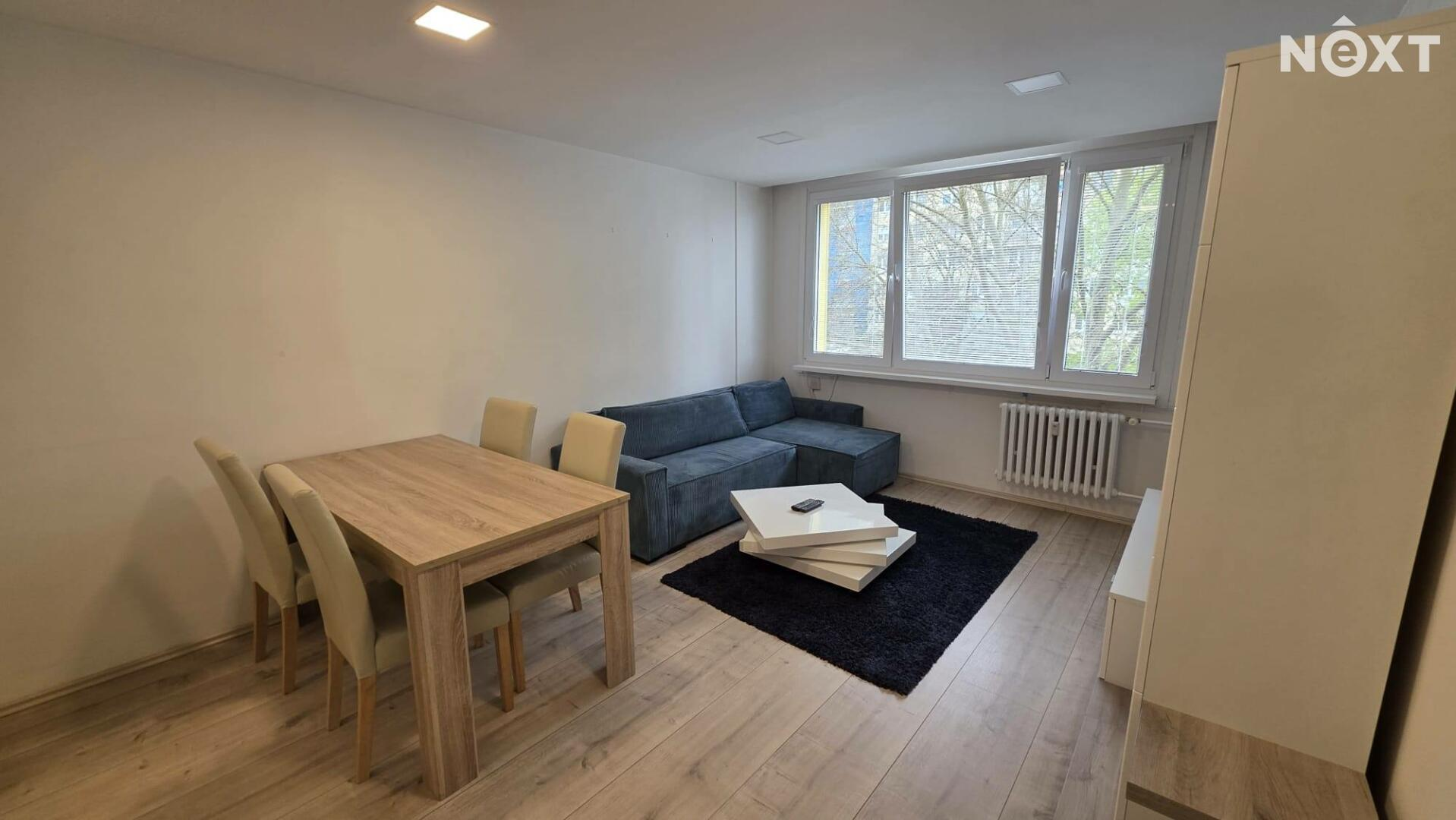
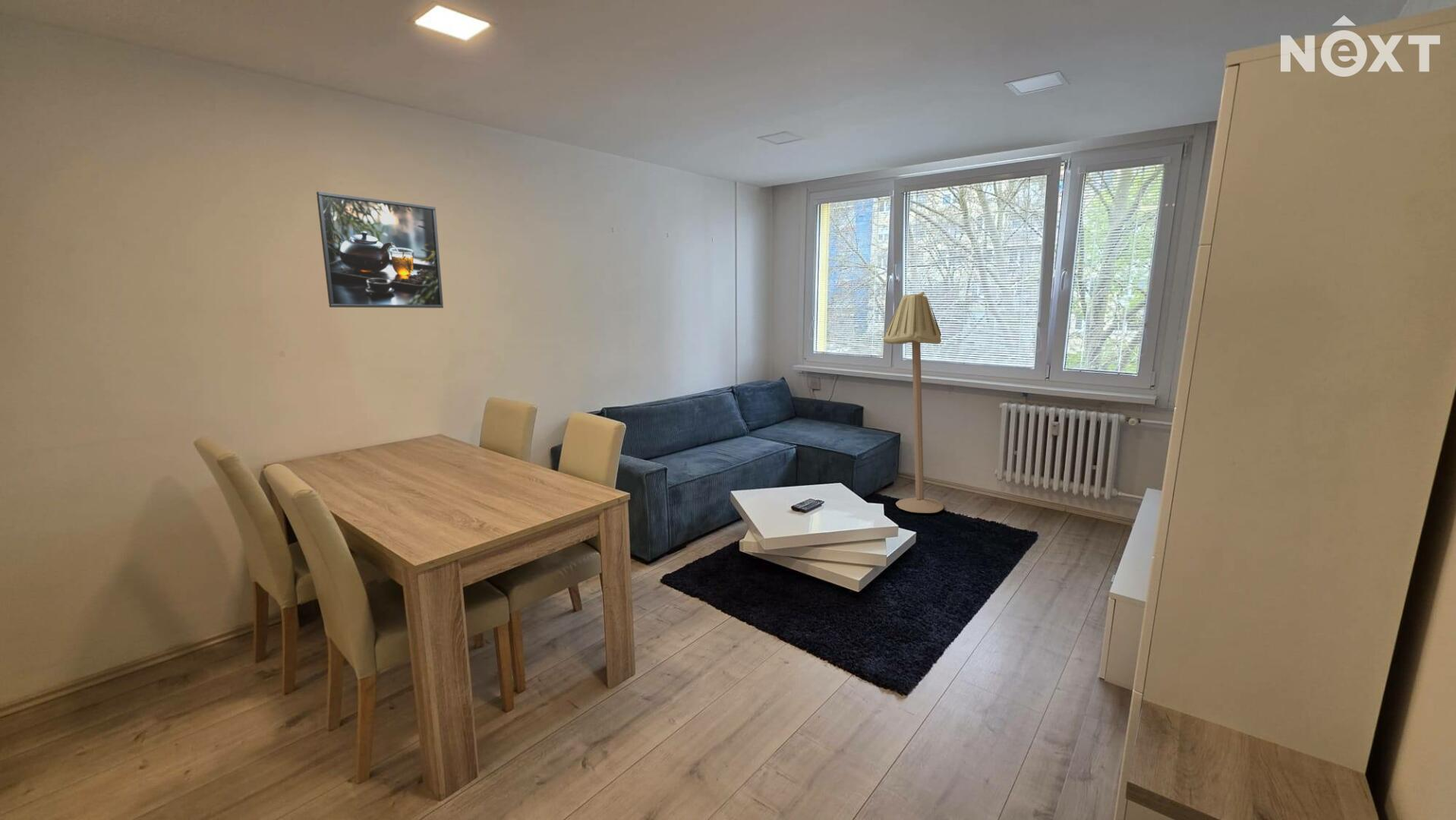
+ floor lamp [882,291,944,514]
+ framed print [316,191,444,309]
